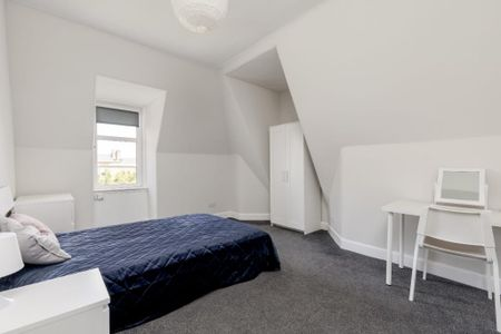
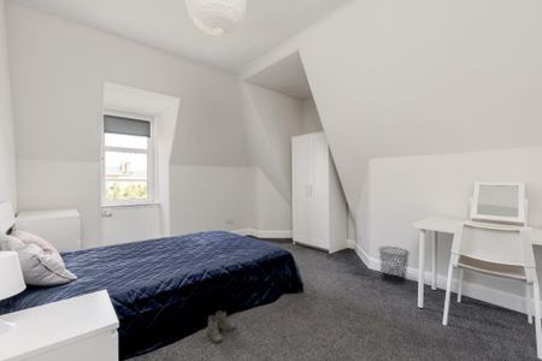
+ boots [205,310,236,344]
+ waste bin [378,245,411,285]
